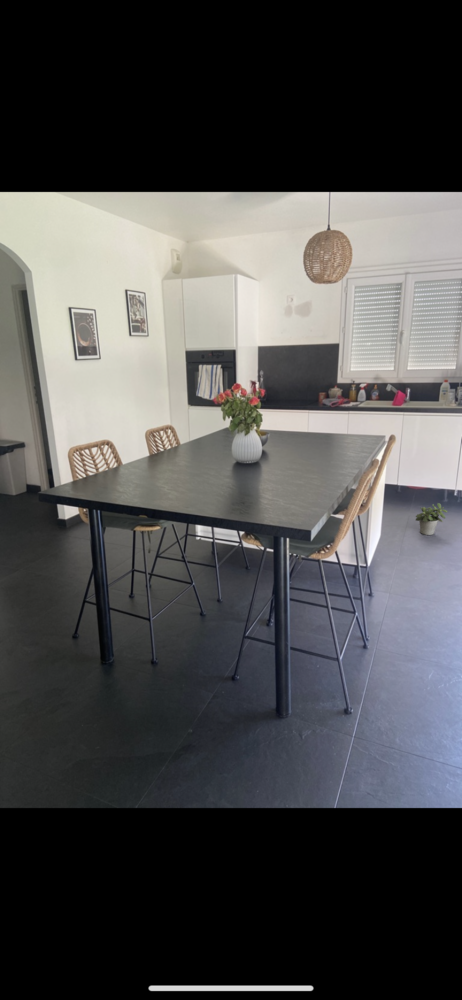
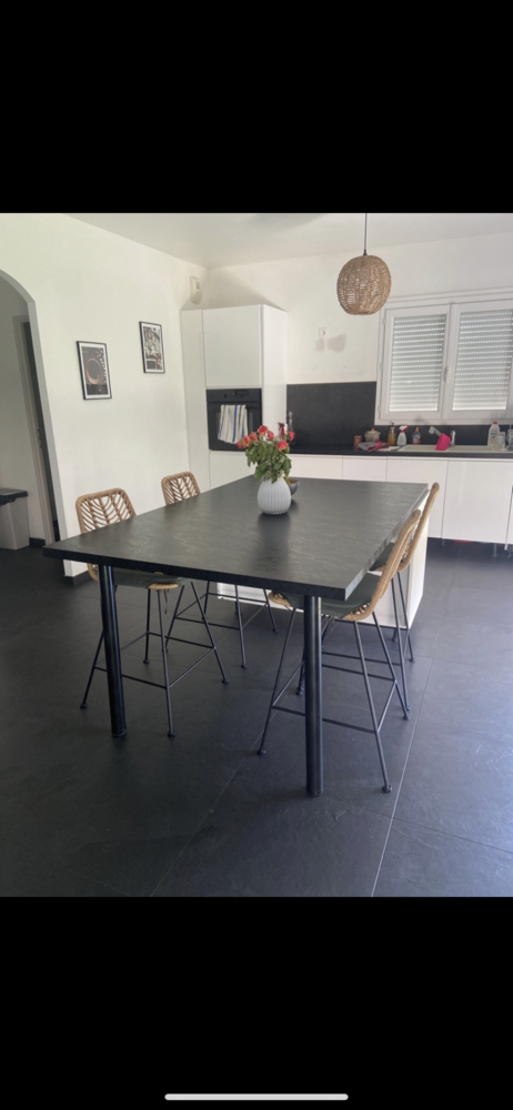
- potted plant [415,502,449,536]
